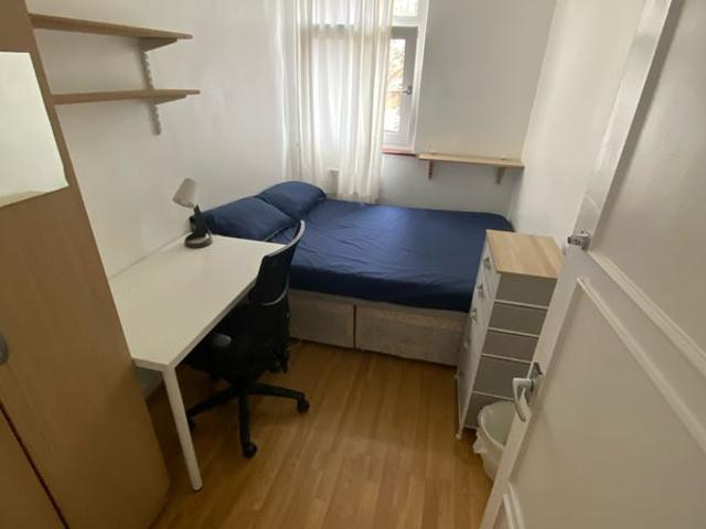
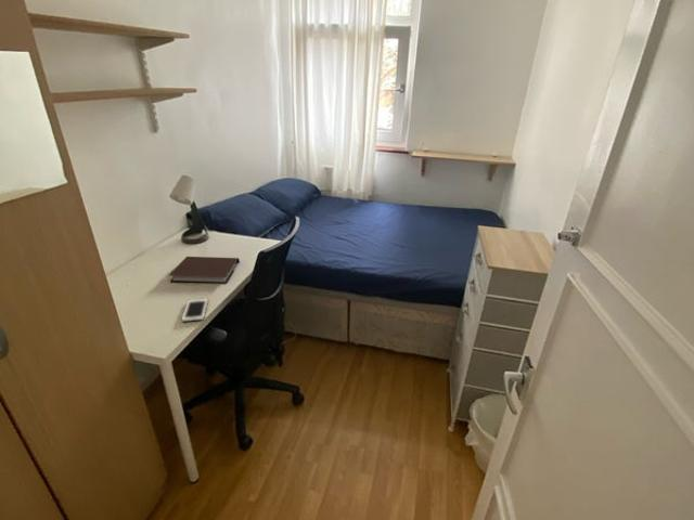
+ cell phone [181,297,209,323]
+ notebook [168,256,241,284]
